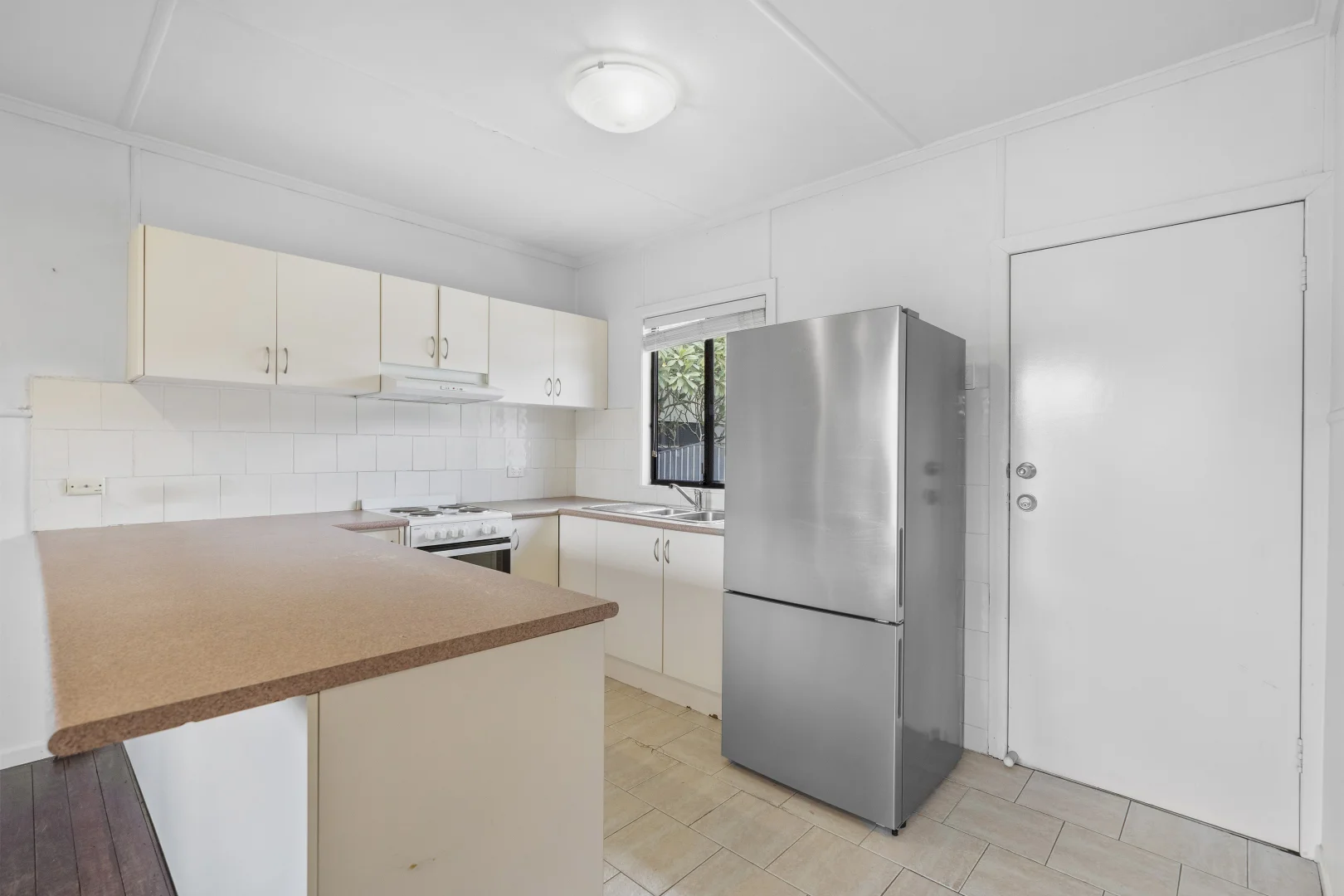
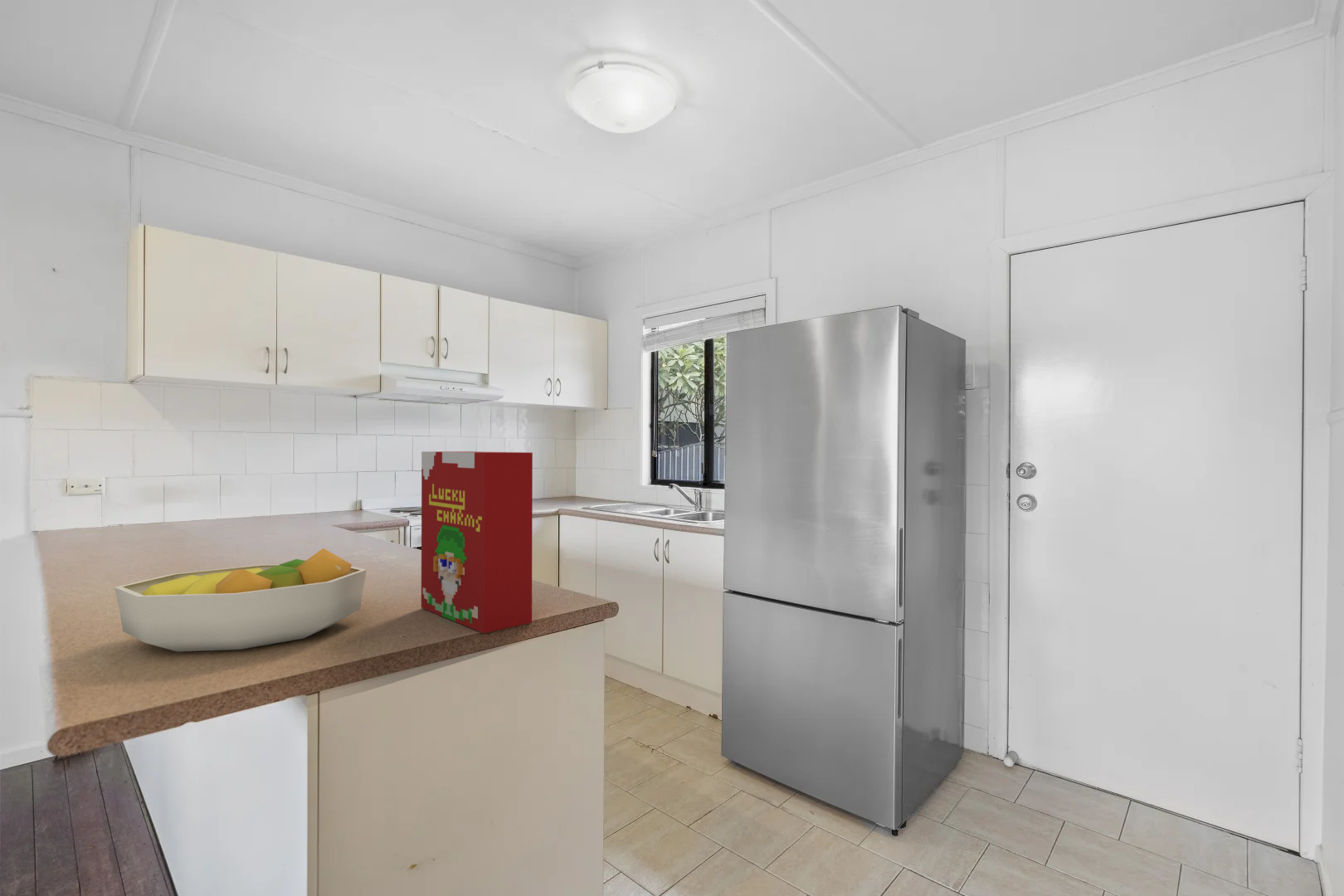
+ fruit bowl [114,548,368,653]
+ cereal box [421,450,533,634]
